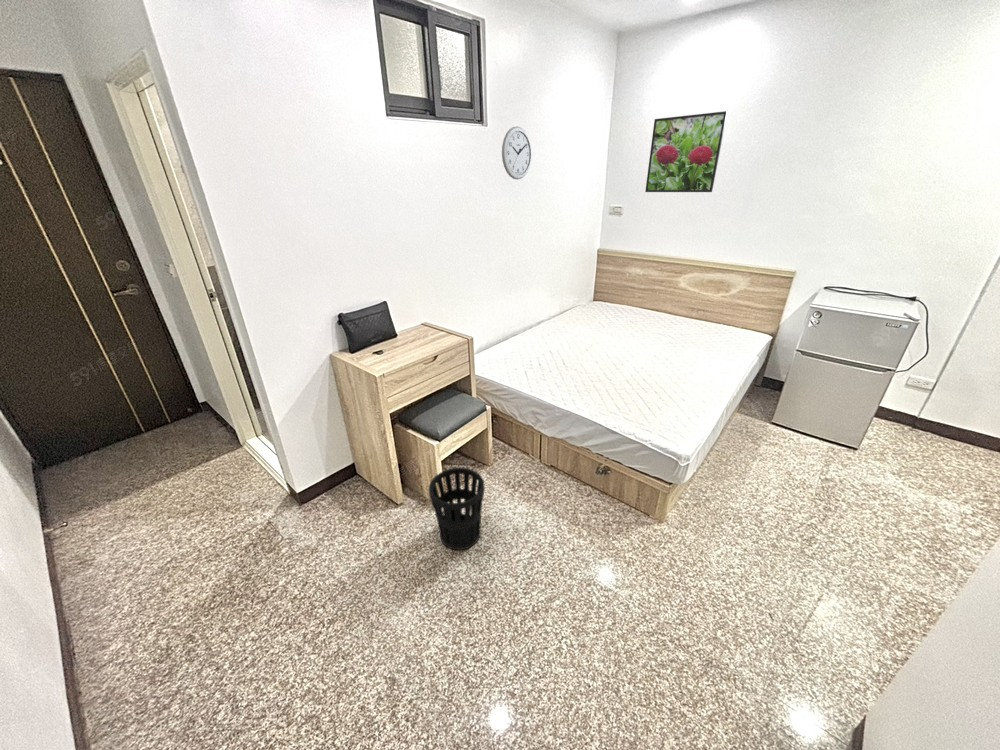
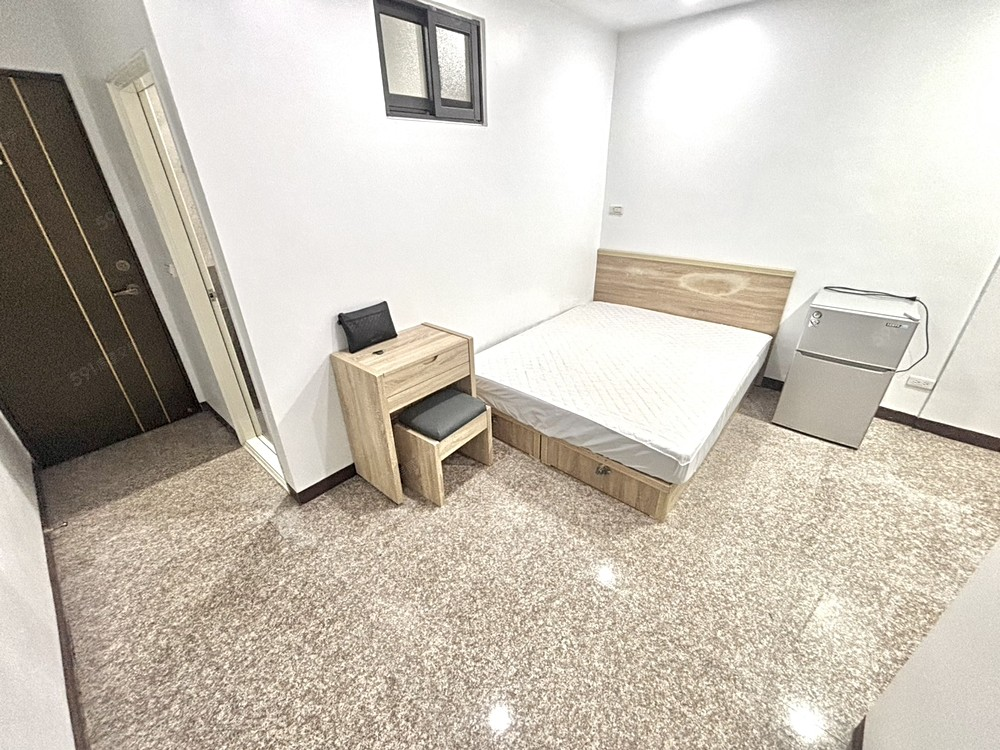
- wastebasket [428,467,486,551]
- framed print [644,110,728,193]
- wall clock [501,126,533,181]
